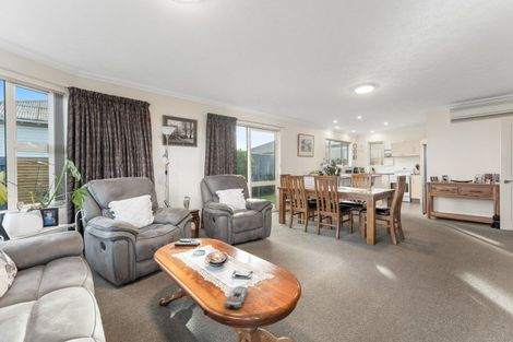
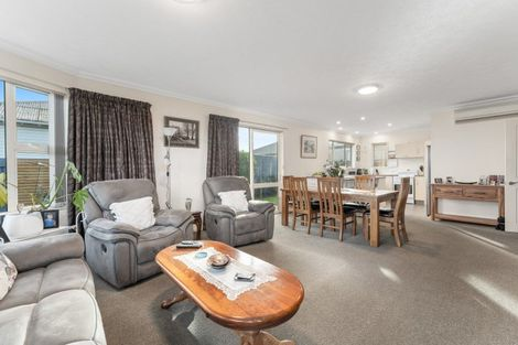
- remote control [224,285,249,309]
